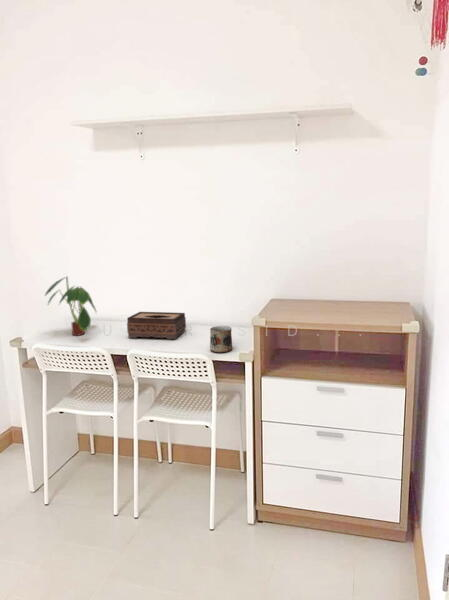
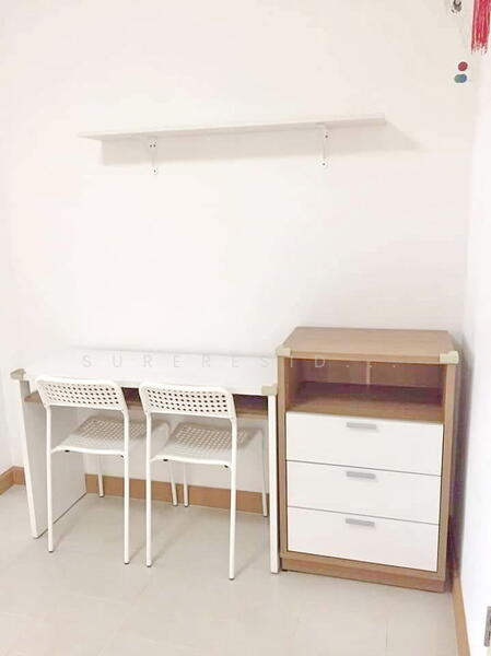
- mug [209,325,233,353]
- tissue box [126,311,187,340]
- plant [43,276,98,336]
